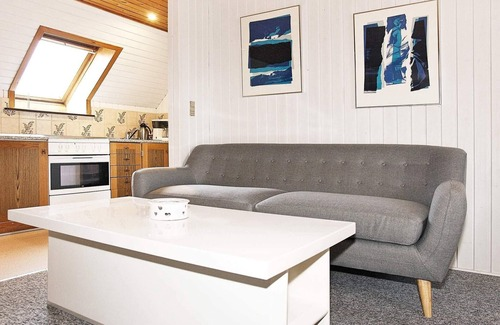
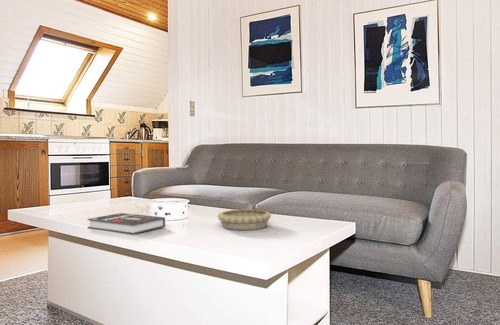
+ decorative bowl [217,208,272,231]
+ book [87,212,166,235]
